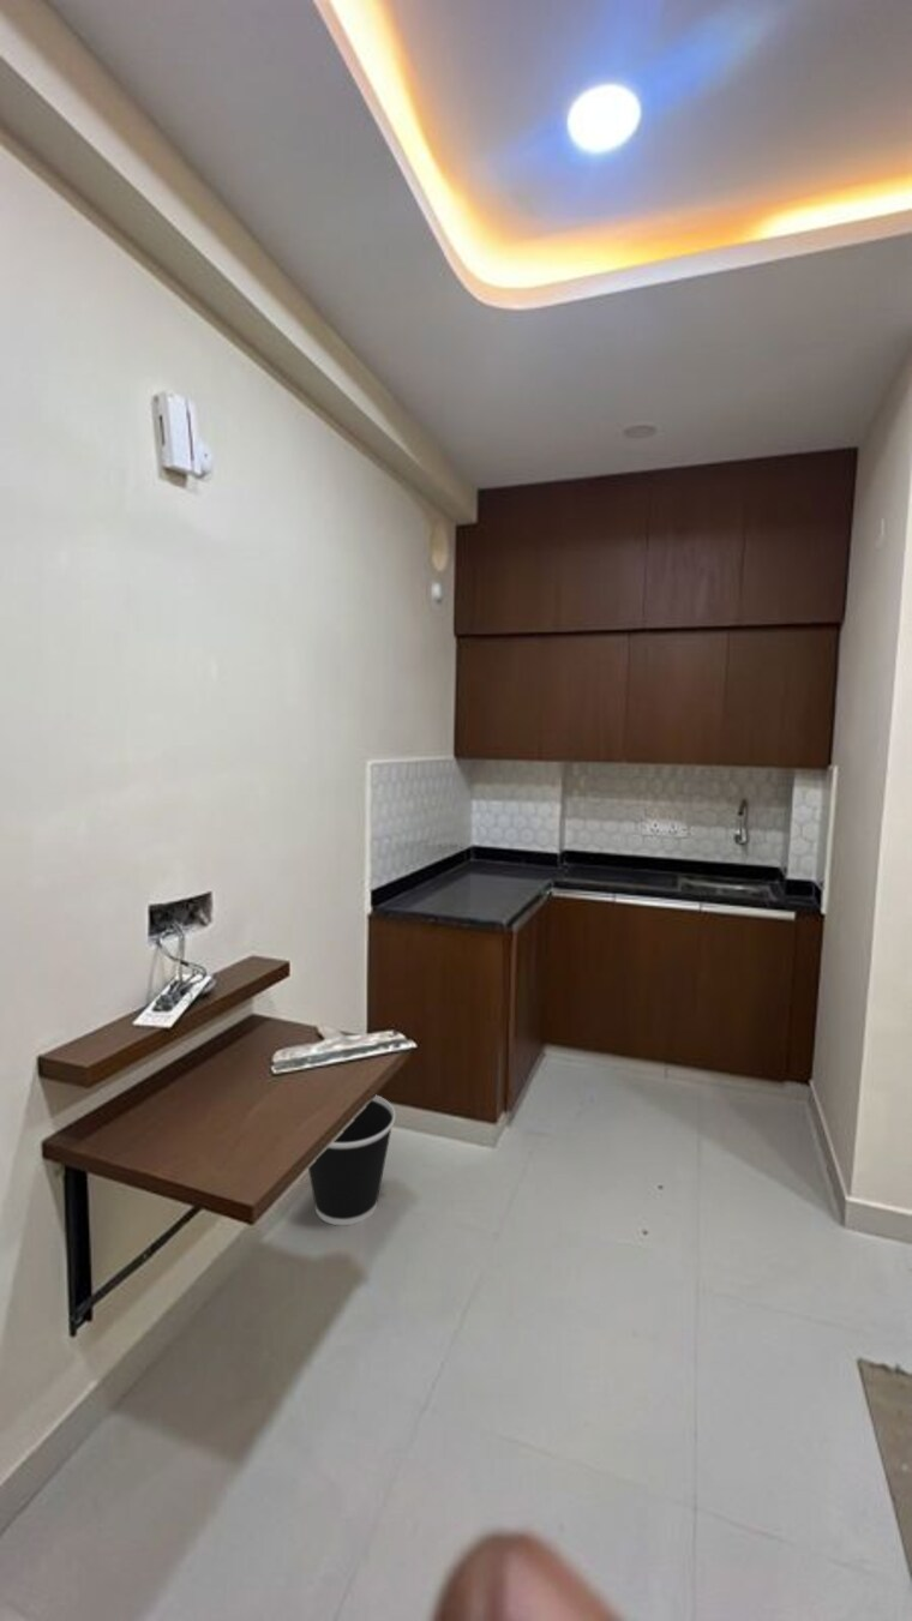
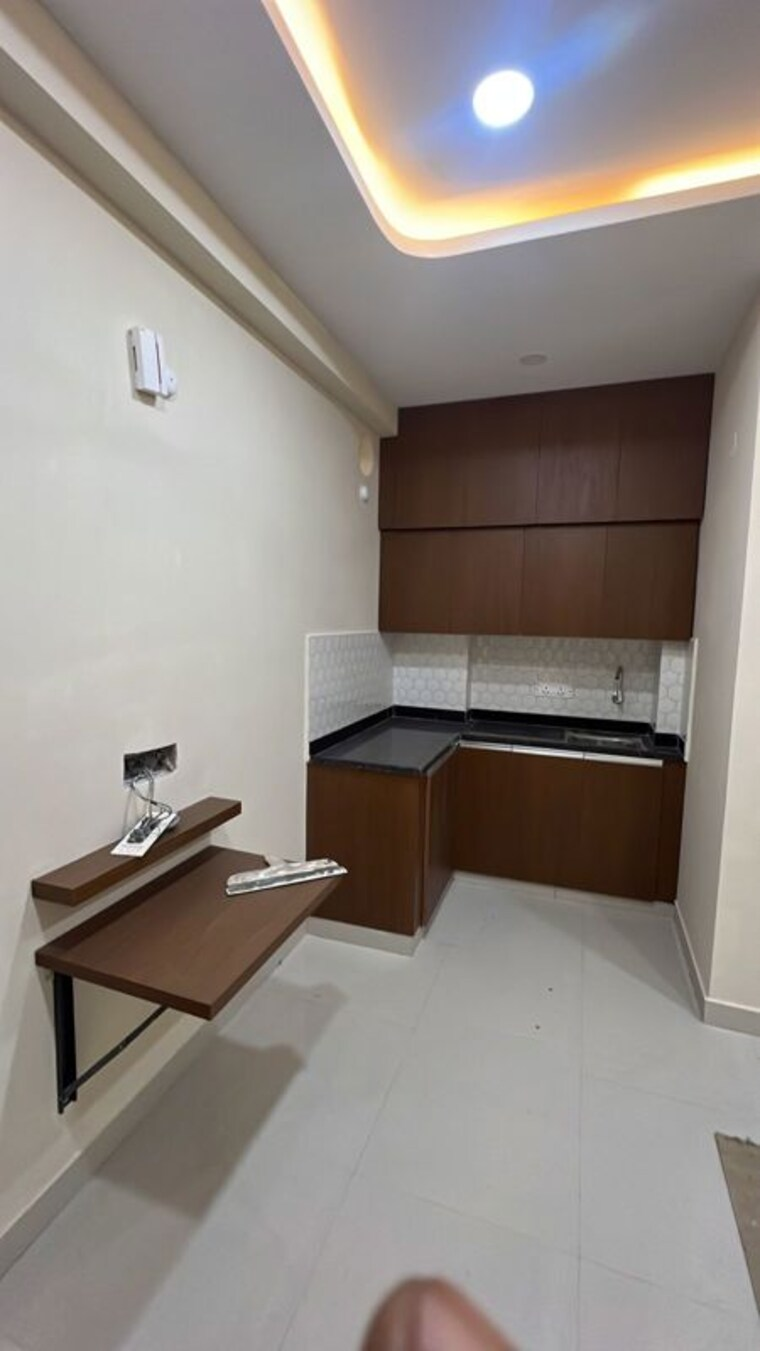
- wastebasket [307,1094,396,1227]
